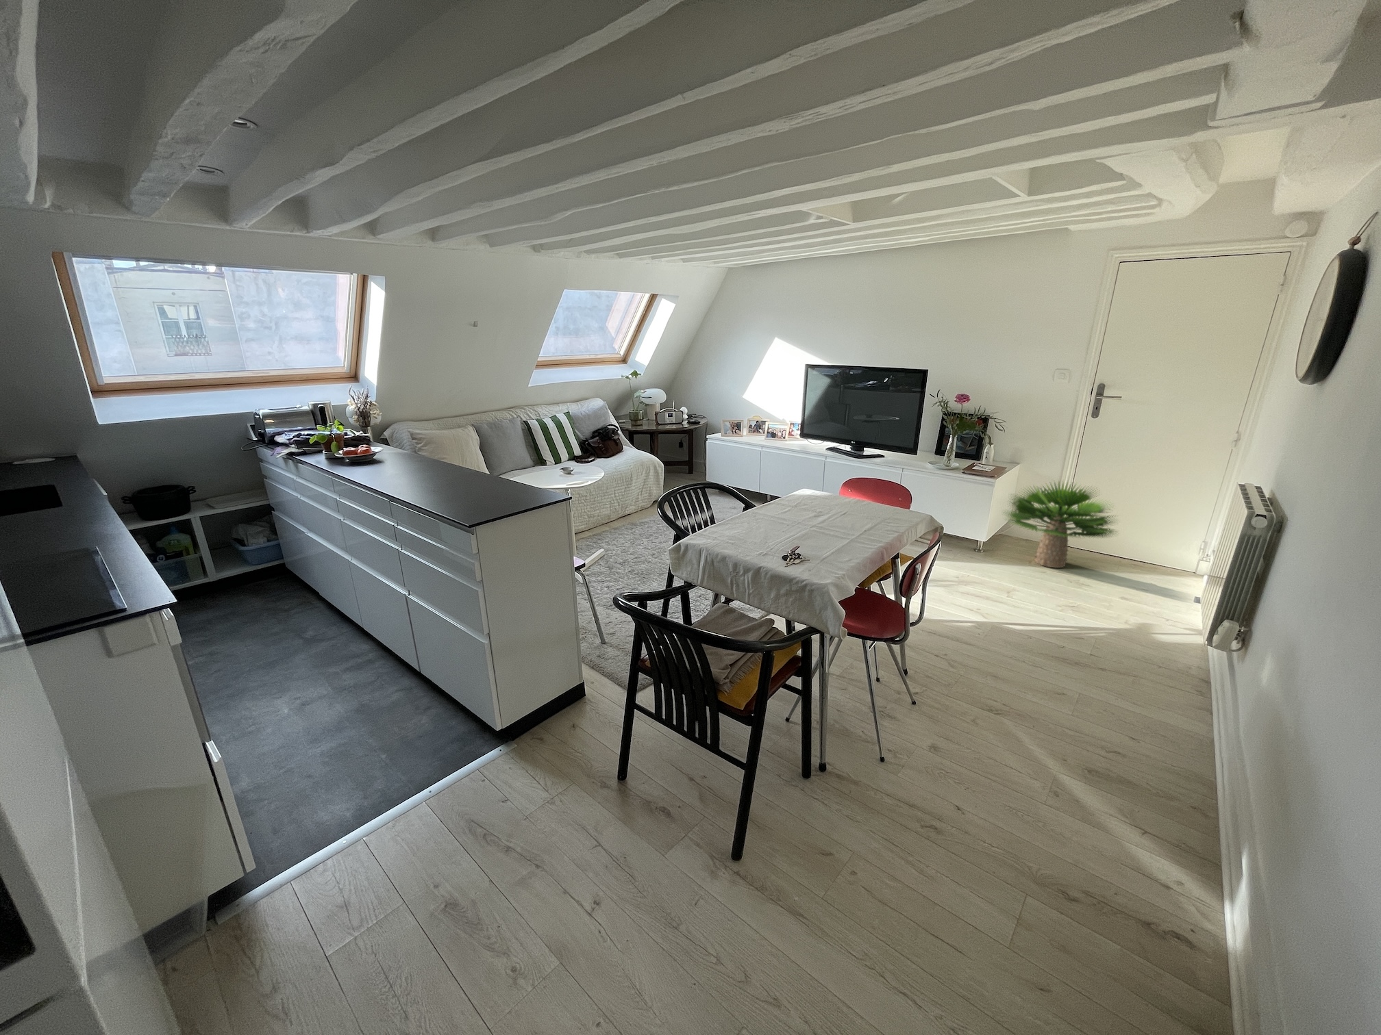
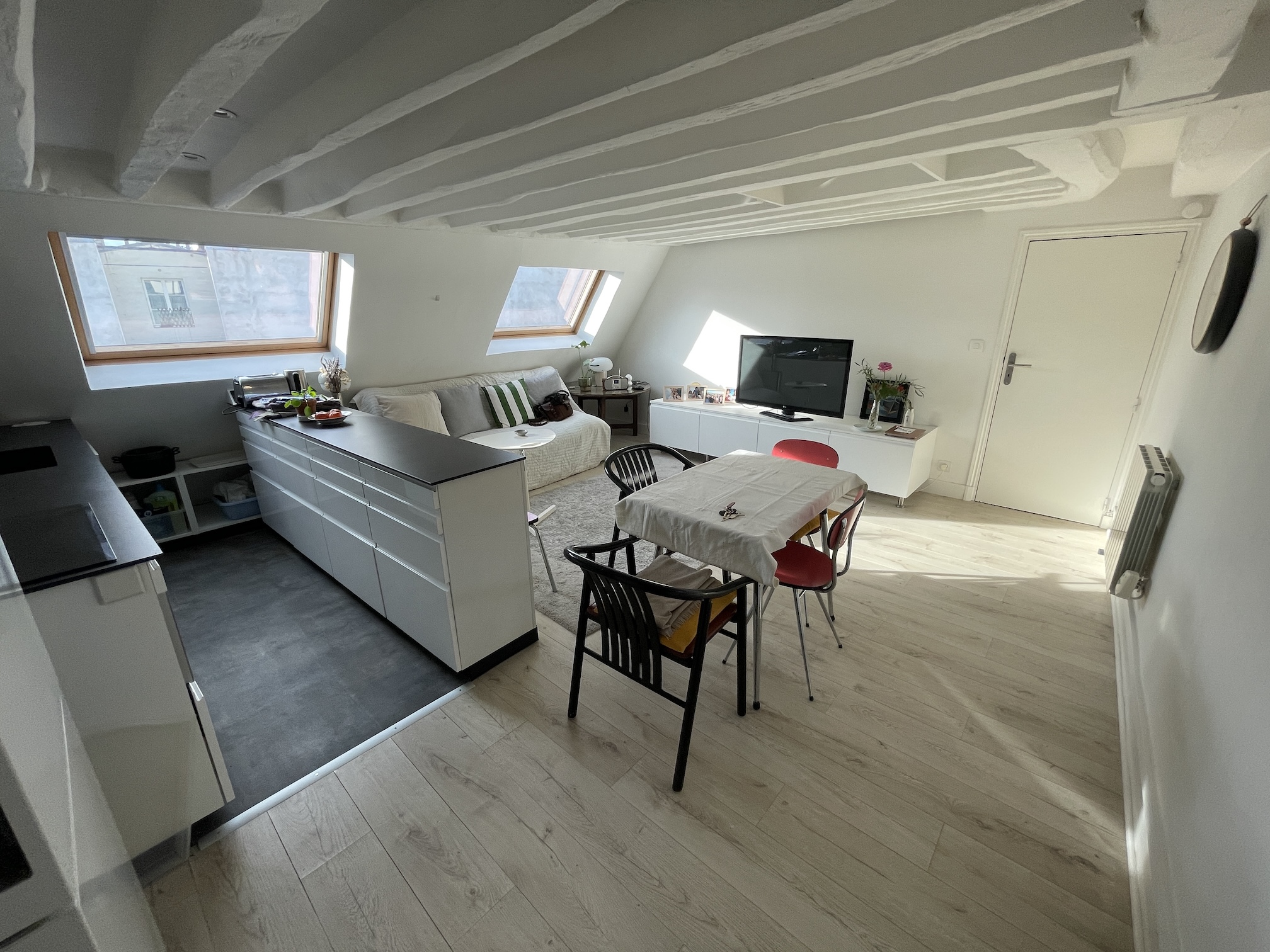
- potted plant [1000,479,1120,569]
